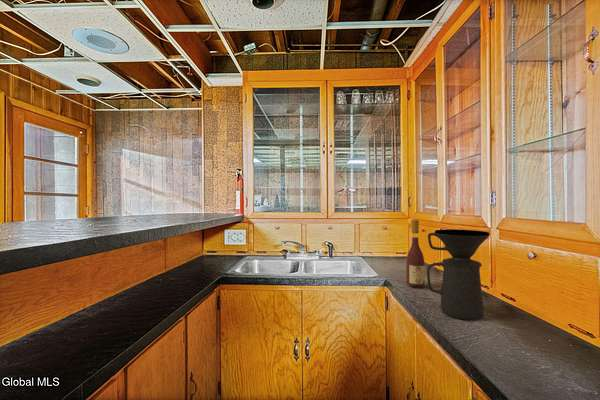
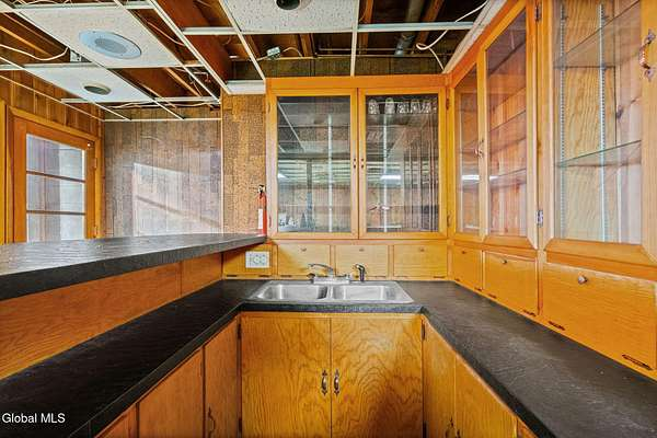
- coffee maker [426,228,491,321]
- wine bottle [406,219,426,287]
